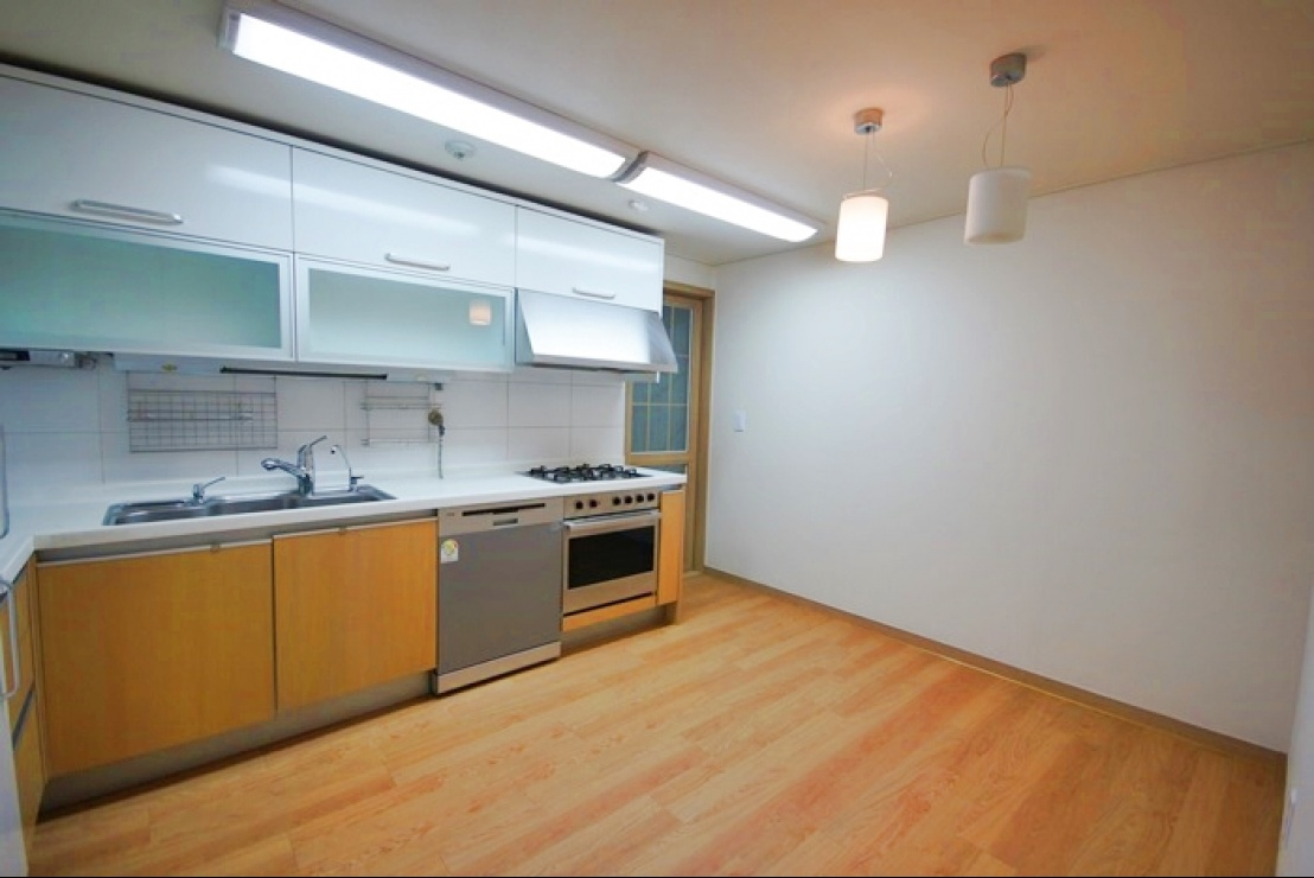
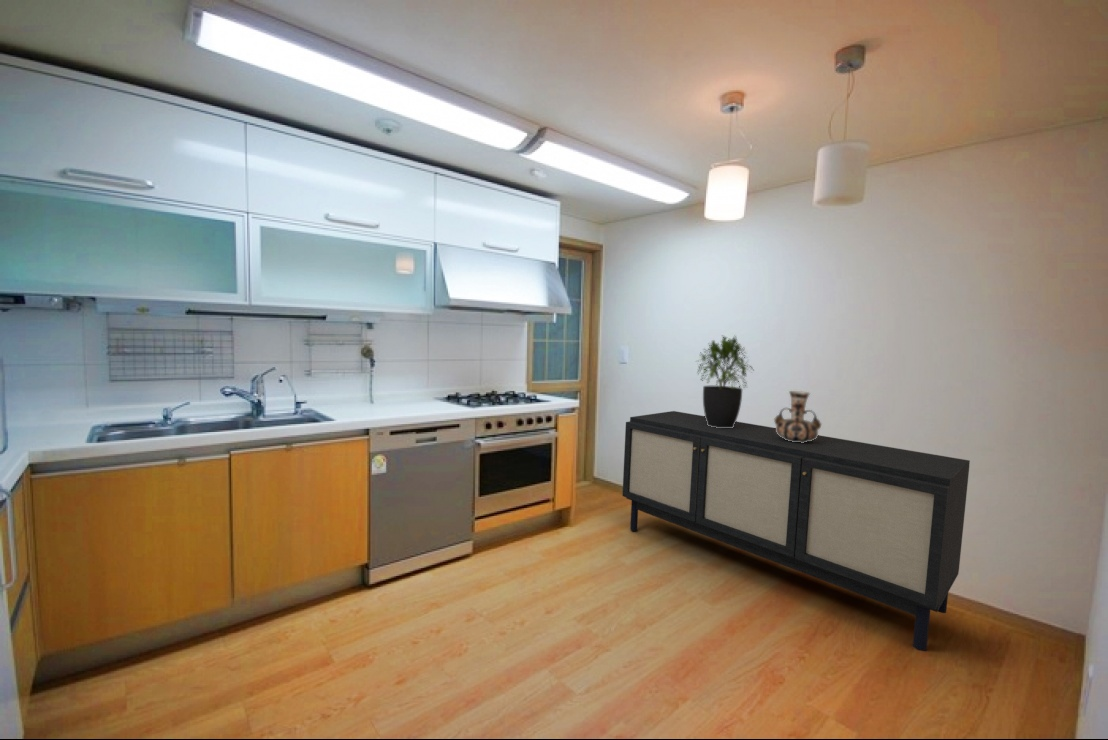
+ decorative vase [773,390,823,443]
+ potted plant [696,335,755,428]
+ sideboard [622,410,971,652]
